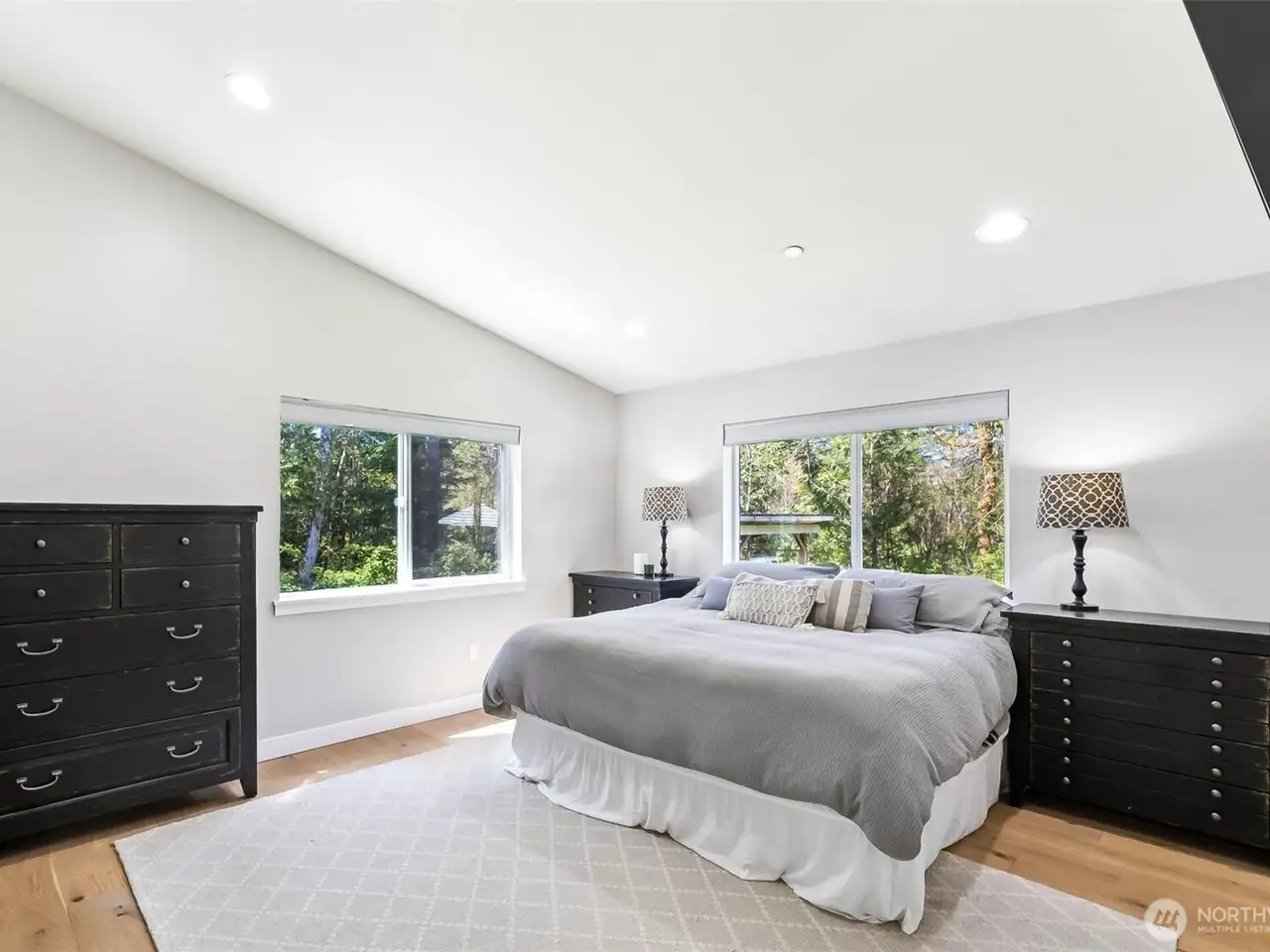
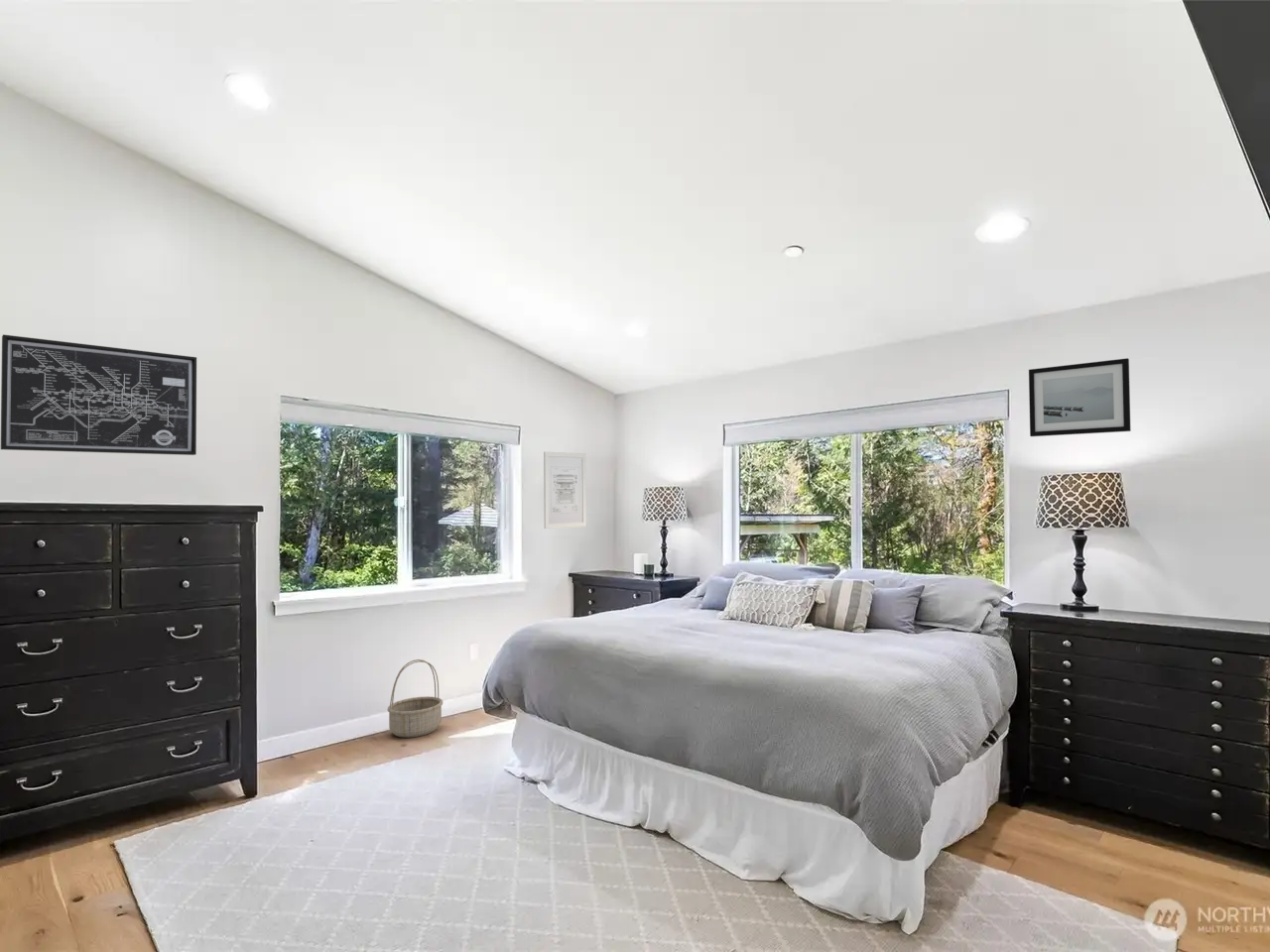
+ wall art [0,334,197,456]
+ wall art [543,451,587,530]
+ wall art [1028,357,1132,437]
+ basket [387,658,444,739]
